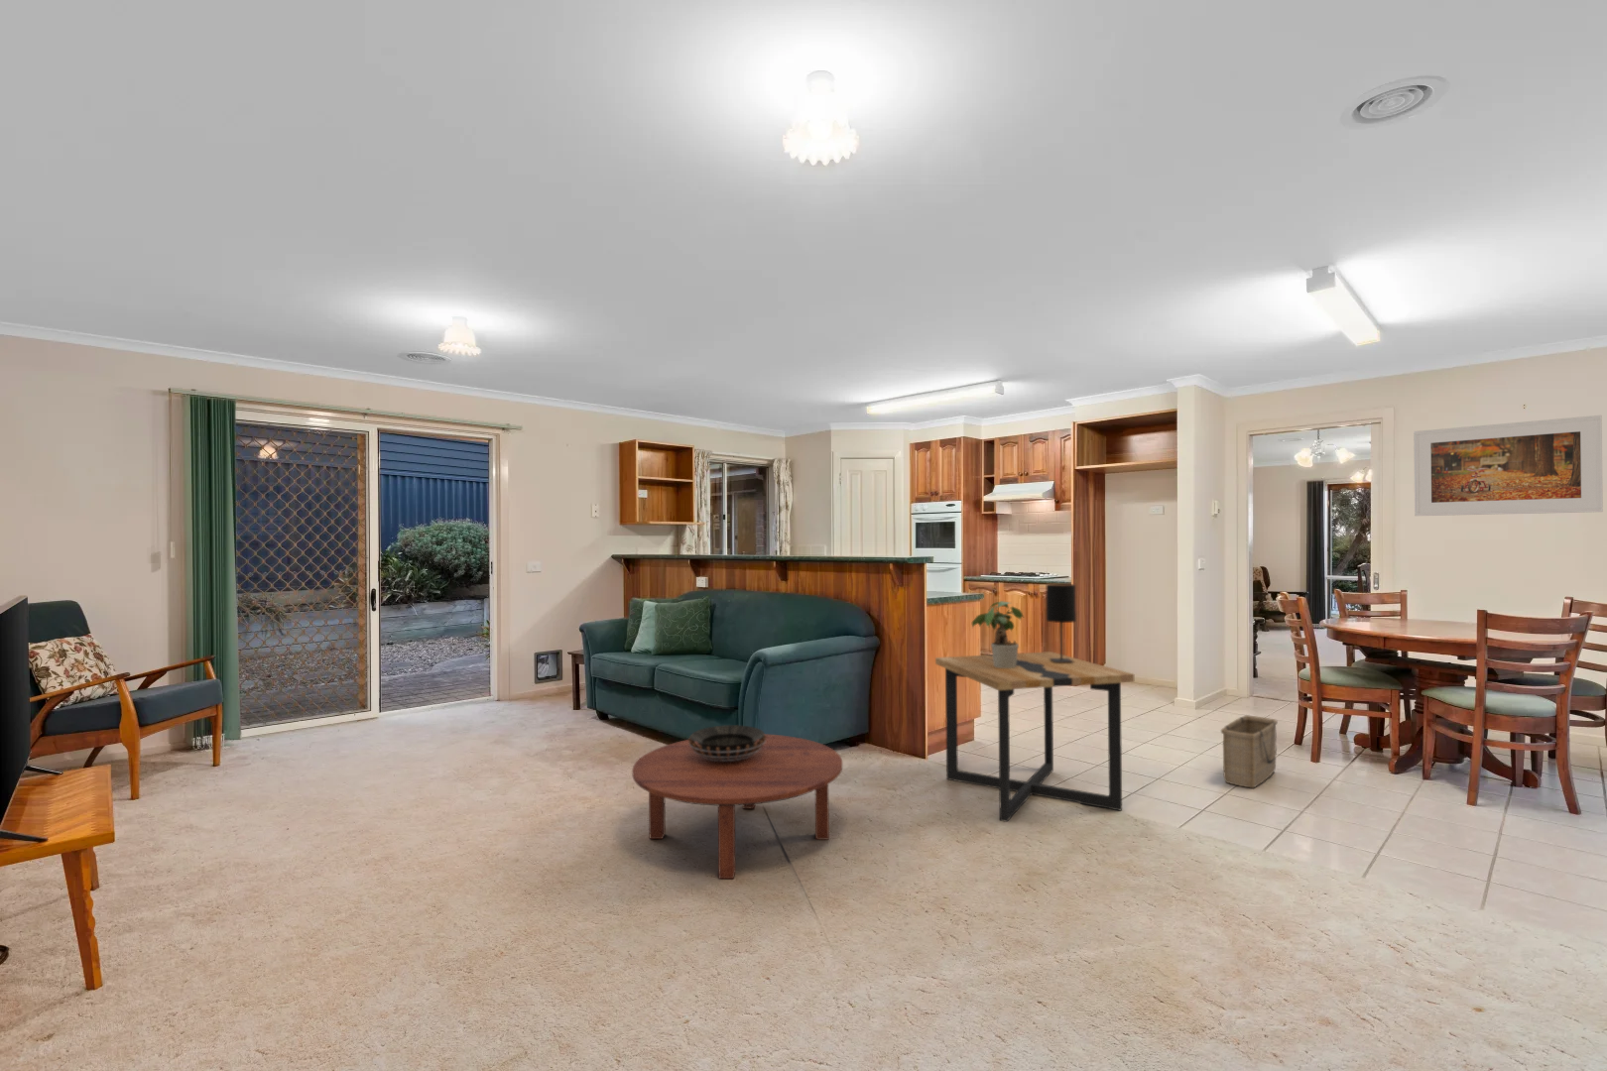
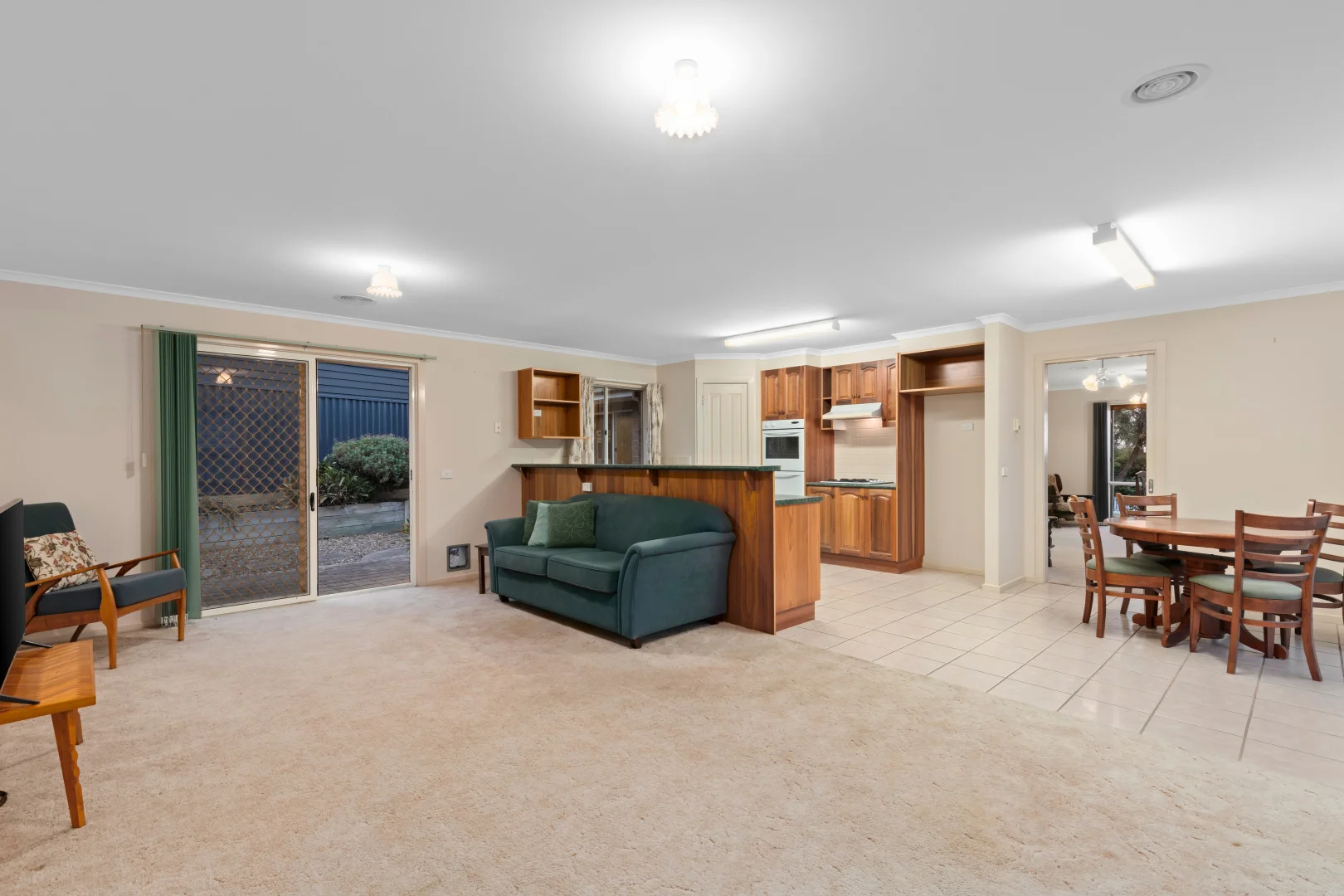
- potted plant [971,600,1025,668]
- table lamp [1045,583,1077,663]
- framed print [1412,415,1605,516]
- side table [935,650,1136,824]
- decorative bowl [688,724,765,760]
- basket [1220,714,1278,789]
- coffee table [631,733,843,880]
